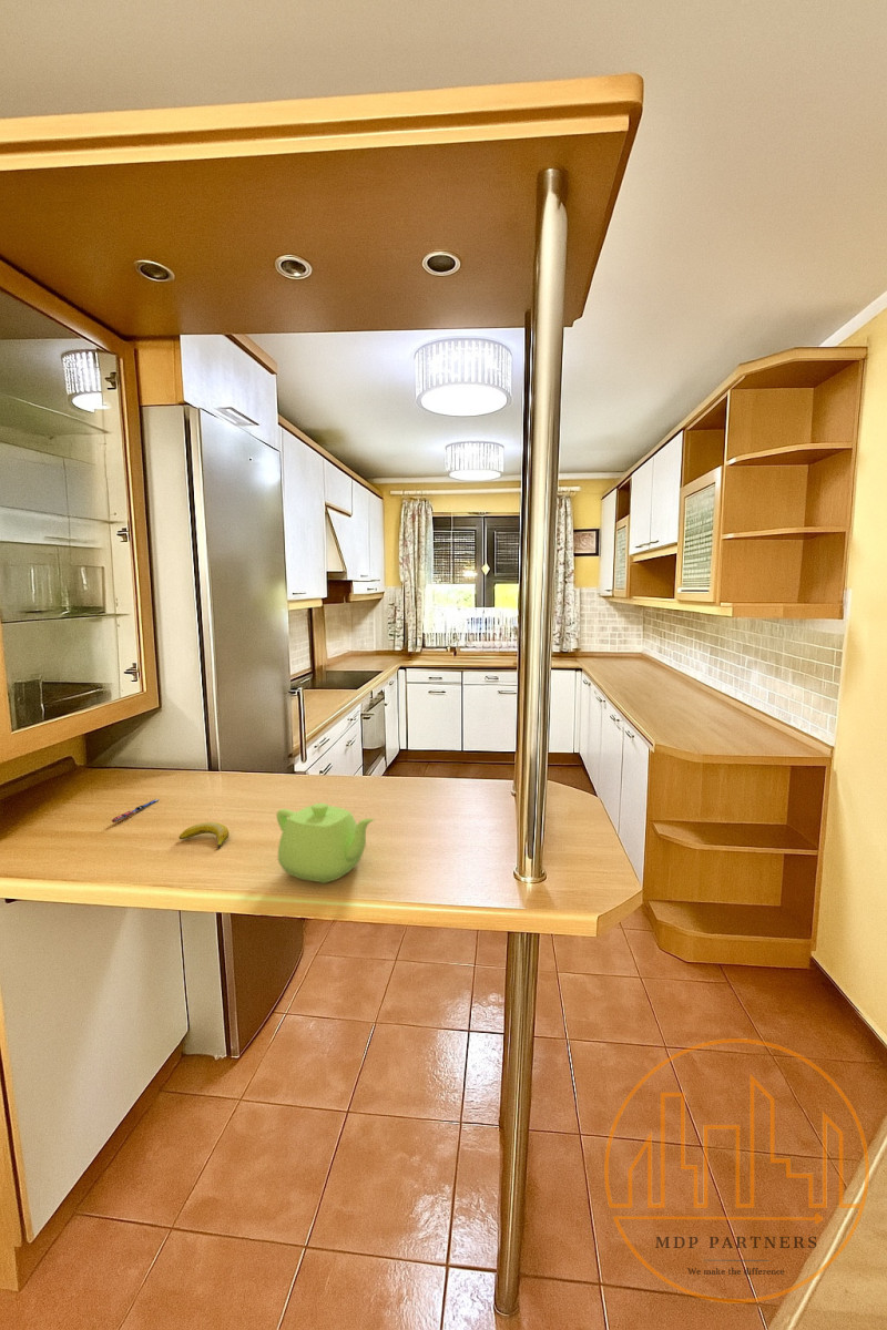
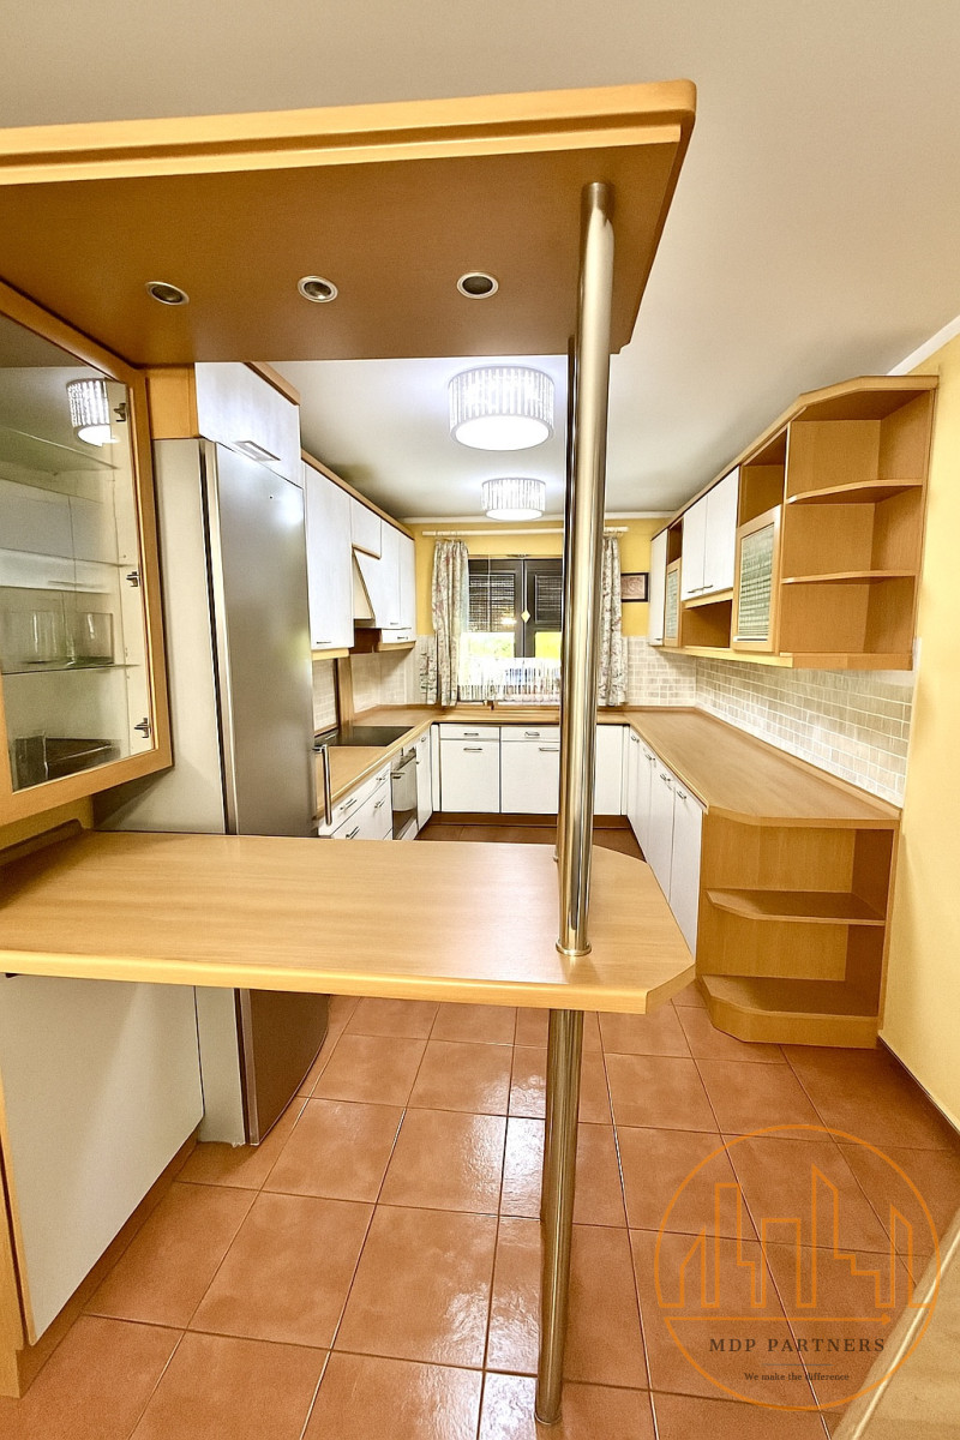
- banana [179,821,230,849]
- pen [111,798,161,823]
- teapot [275,802,375,884]
